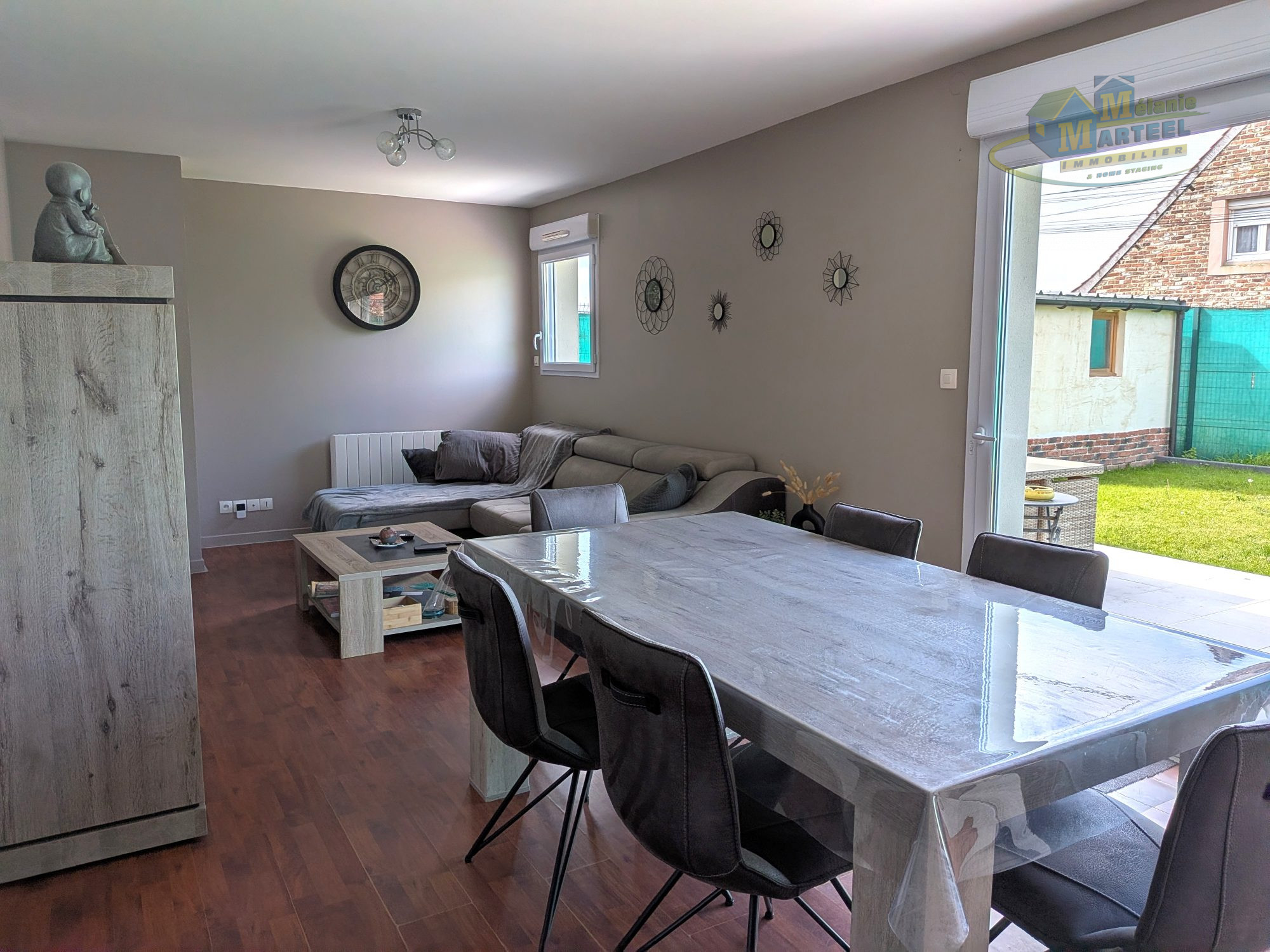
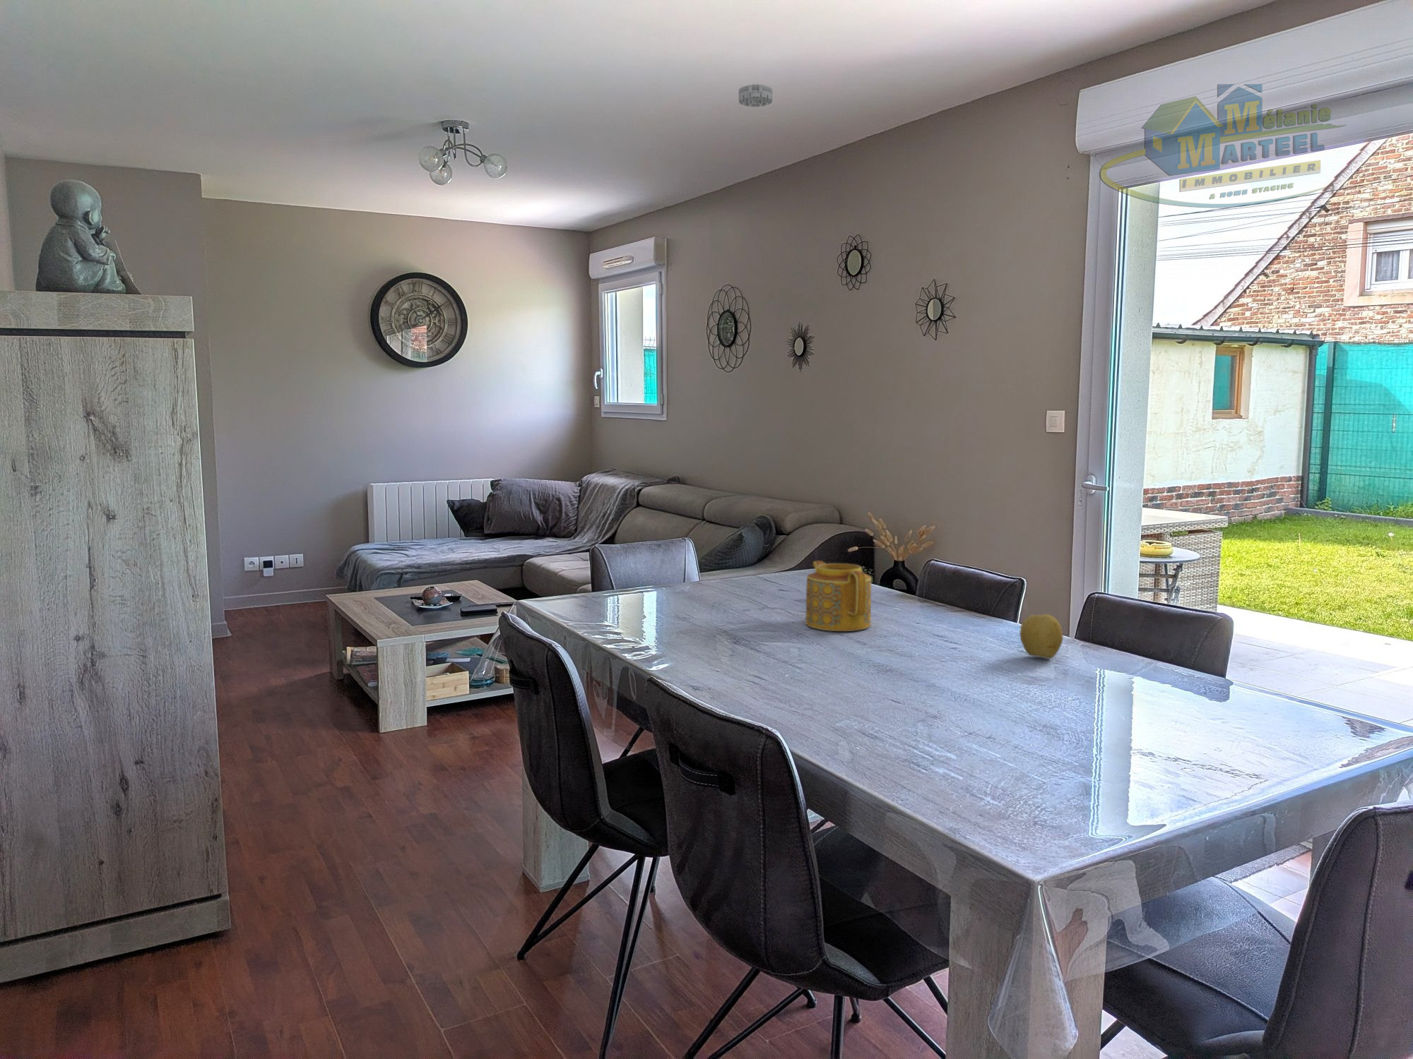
+ fruit [1019,614,1064,660]
+ teapot [804,560,872,632]
+ smoke detector [738,83,773,107]
